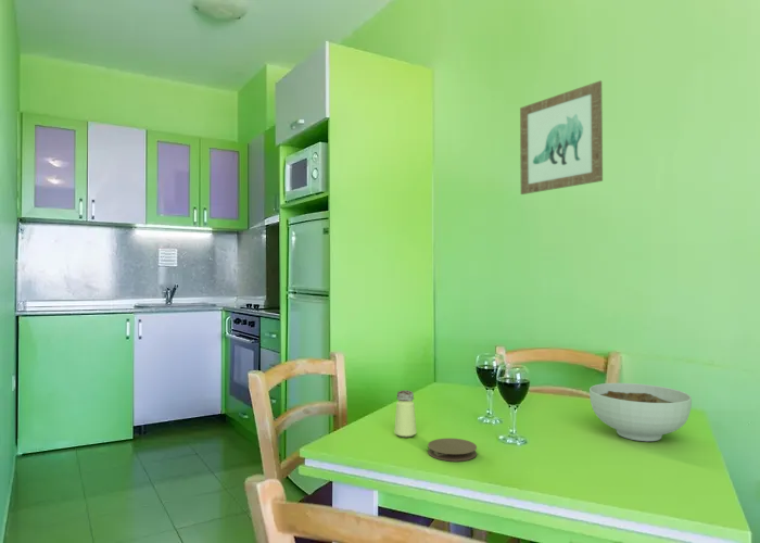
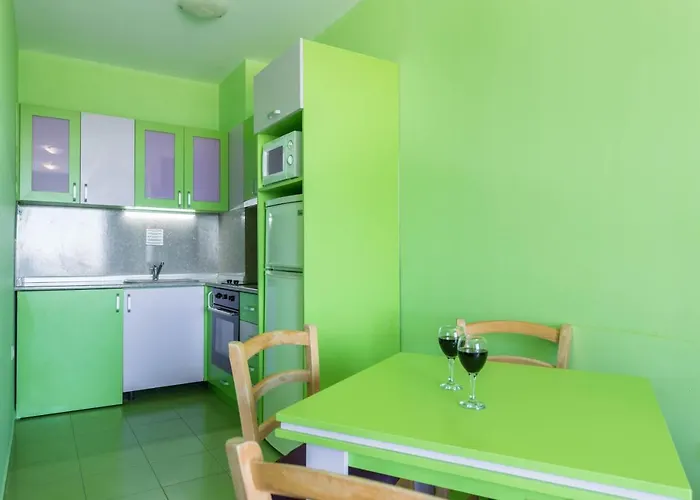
- wall art [519,79,604,195]
- saltshaker [393,389,418,438]
- coaster [427,438,478,463]
- bowl [588,382,693,442]
